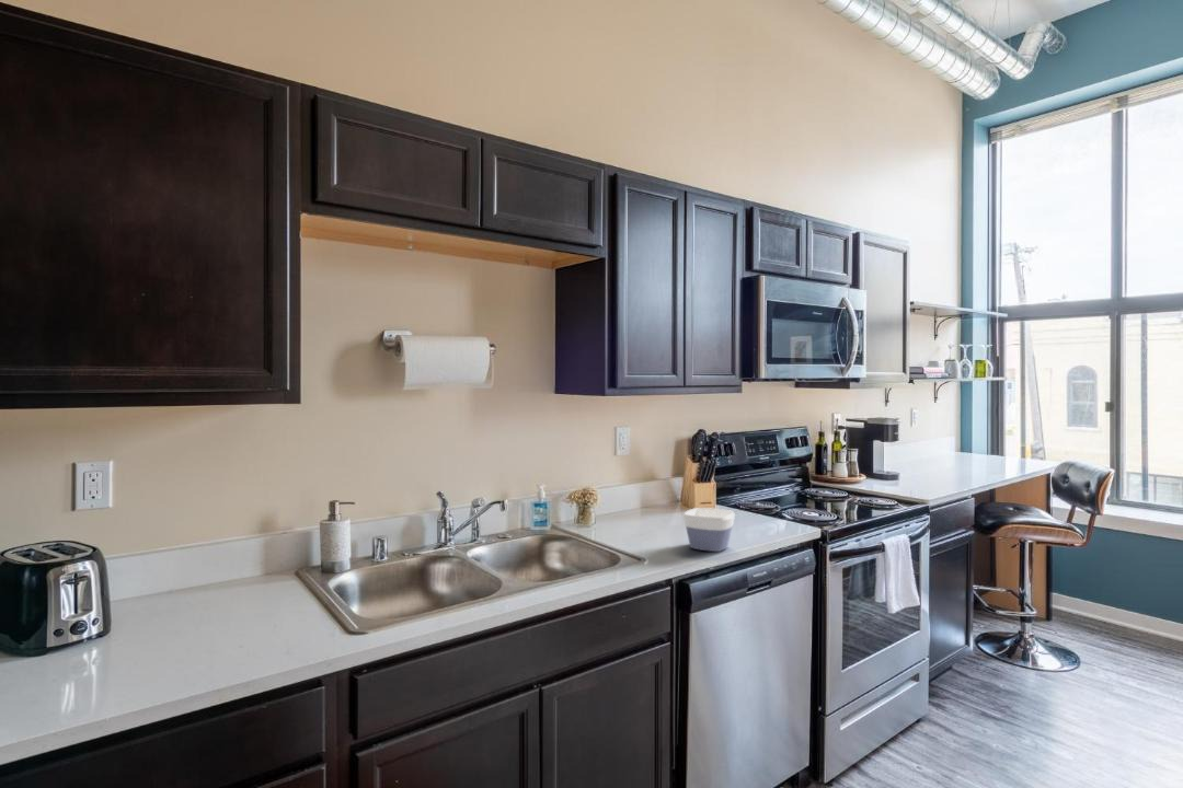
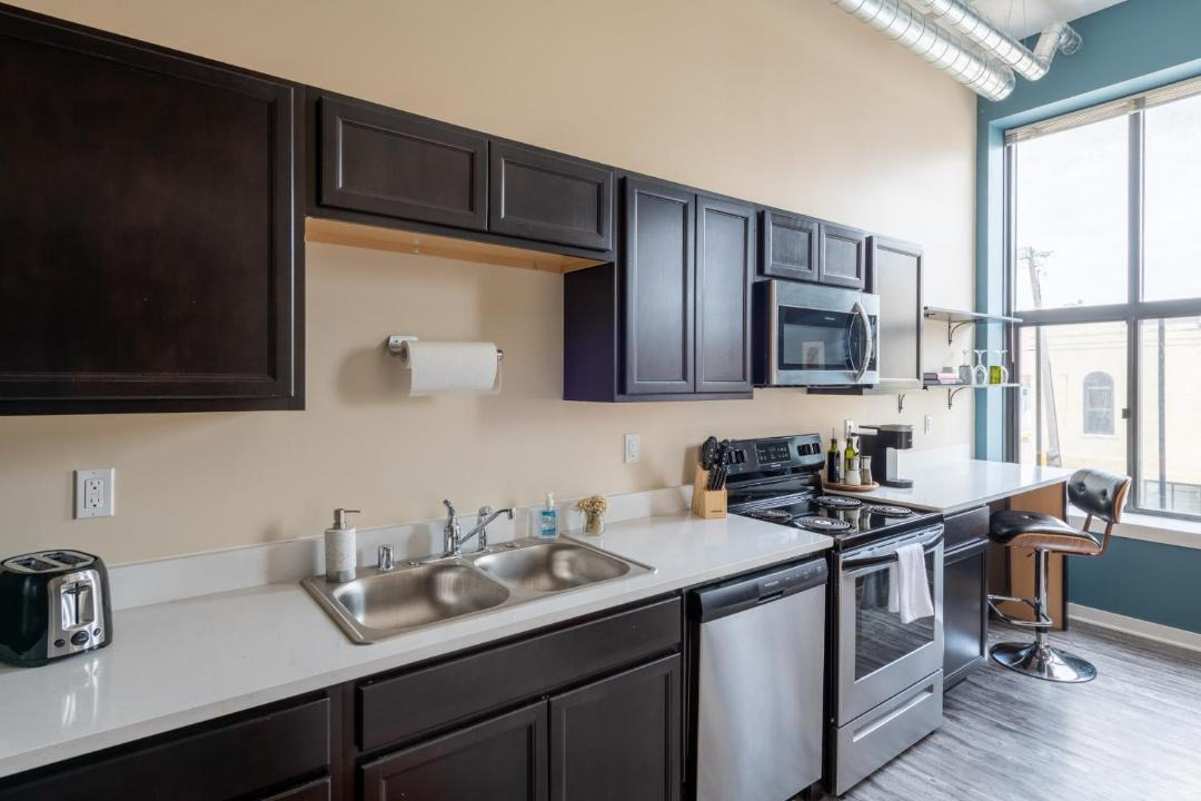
- bowl [682,507,736,553]
